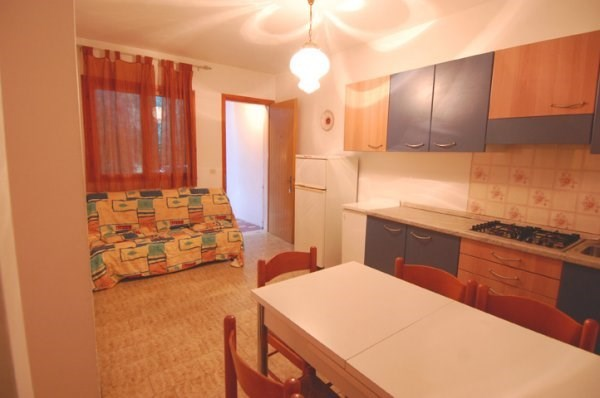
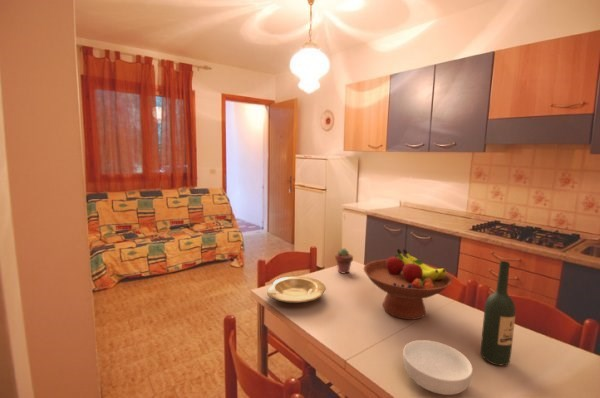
+ potted succulent [334,247,354,274]
+ wine bottle [480,260,516,366]
+ cereal bowl [402,339,474,396]
+ fruit bowl [363,248,453,321]
+ plate [266,275,327,304]
